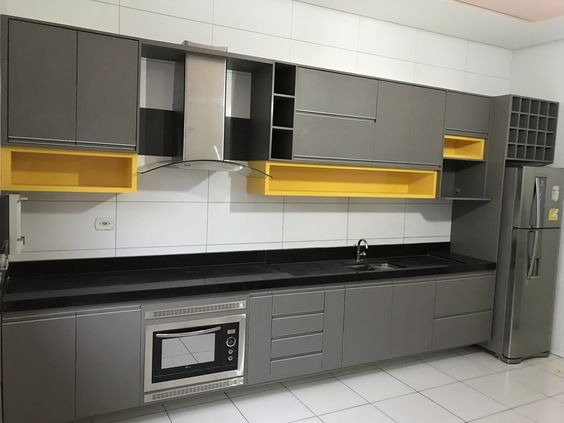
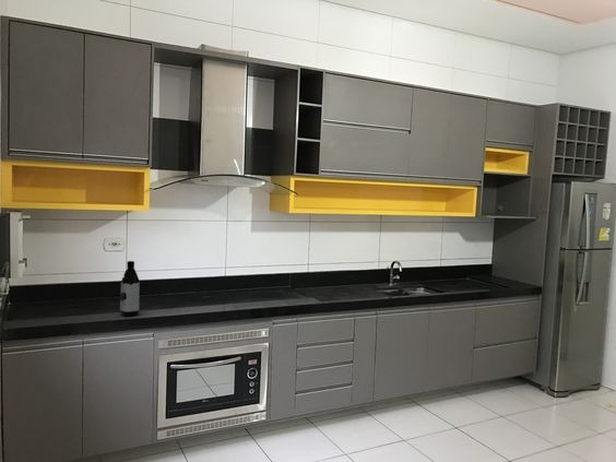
+ water bottle [119,260,141,317]
